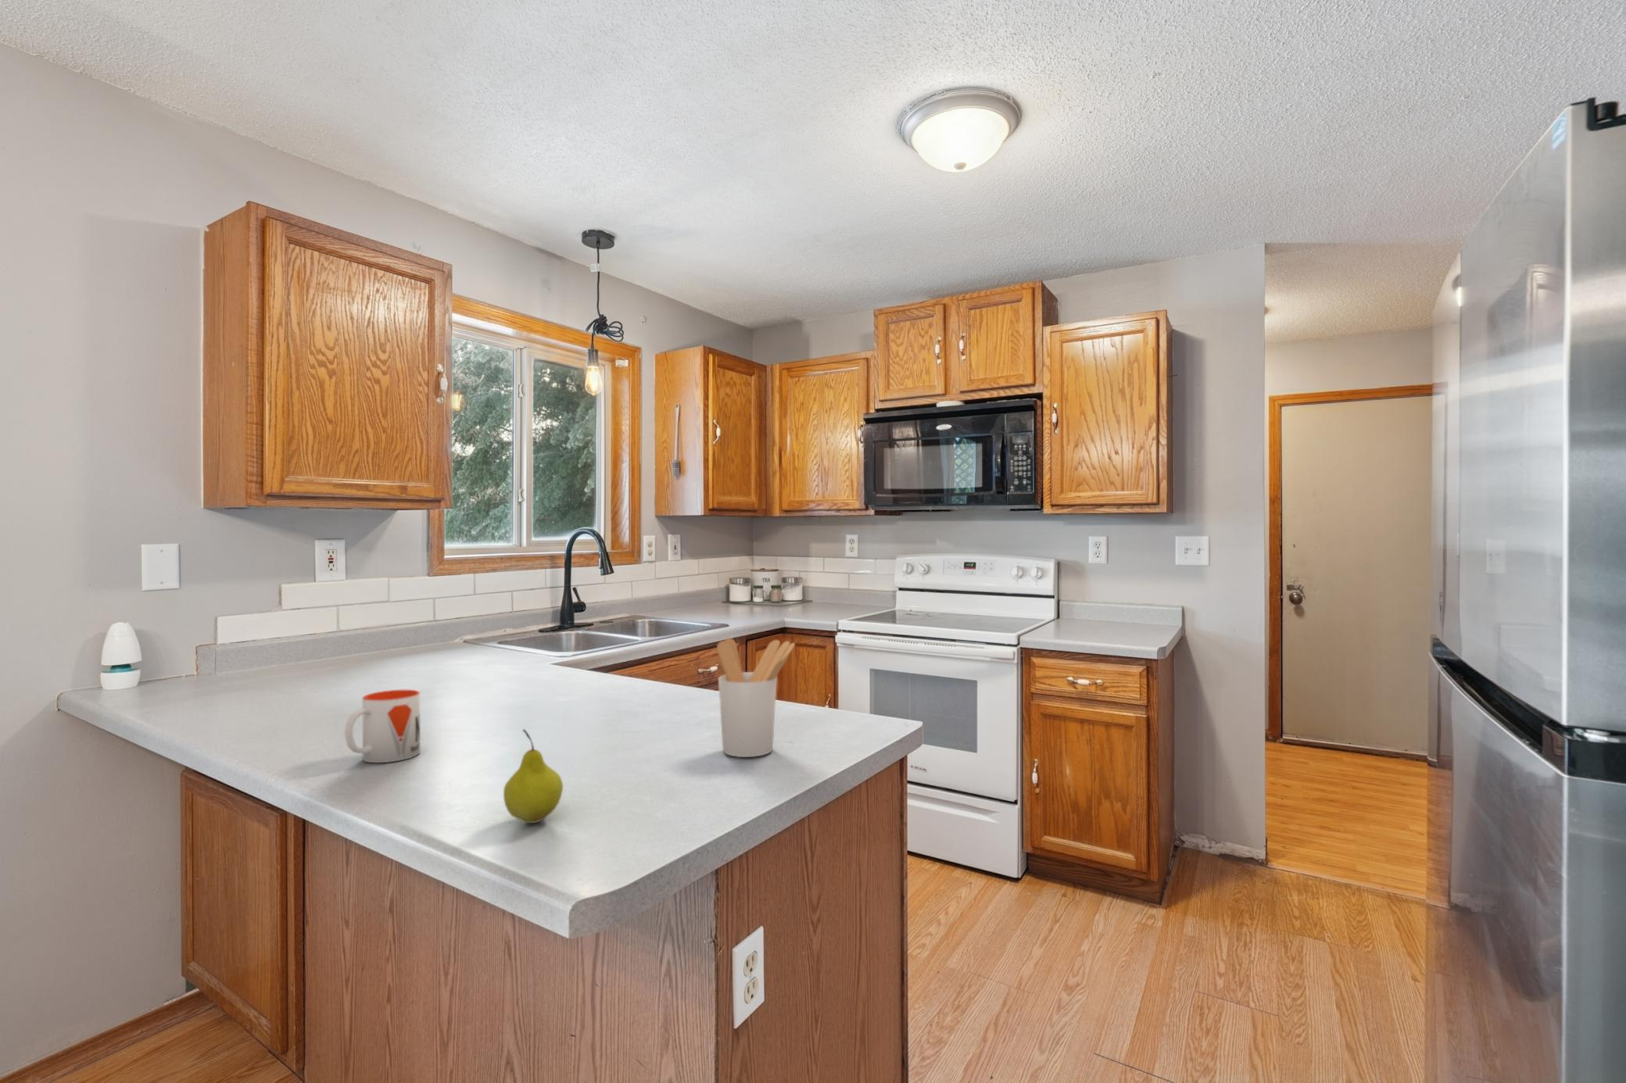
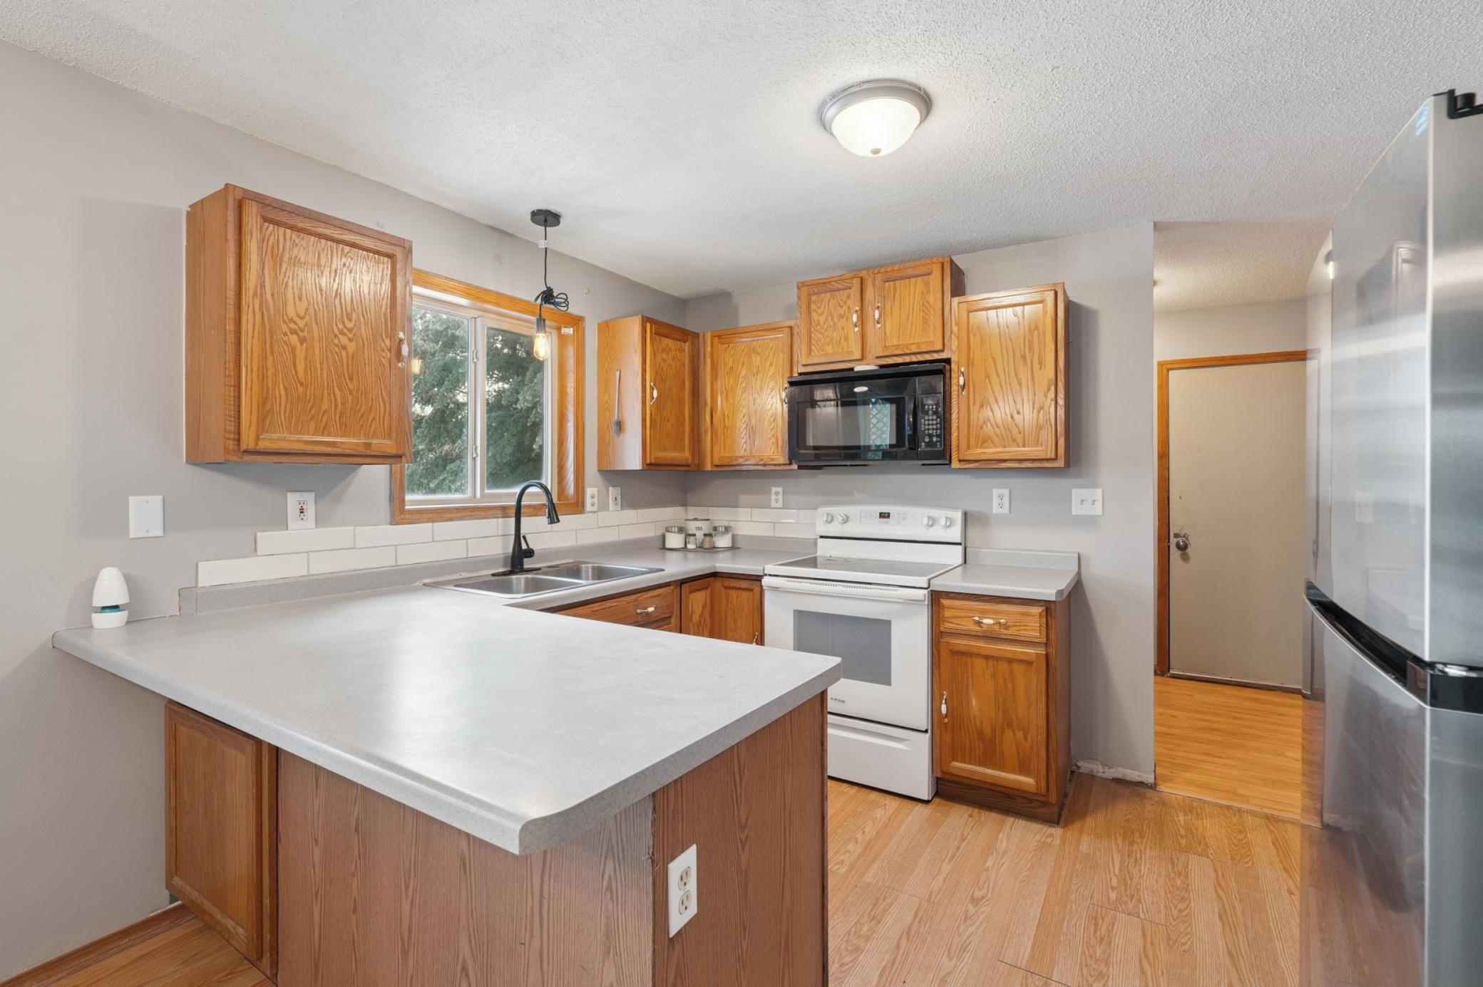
- utensil holder [716,638,795,758]
- mug [345,689,421,764]
- fruit [503,729,563,824]
